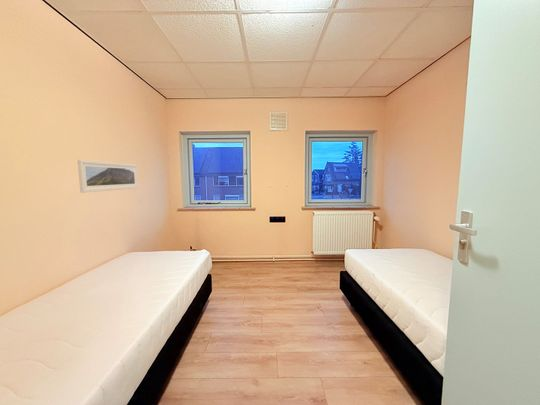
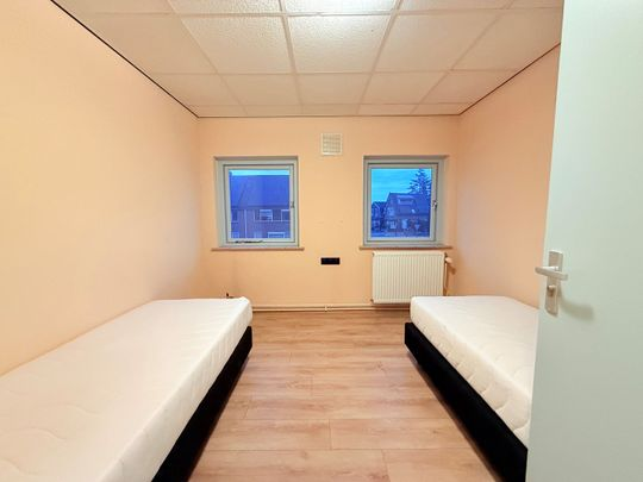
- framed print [77,158,139,194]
